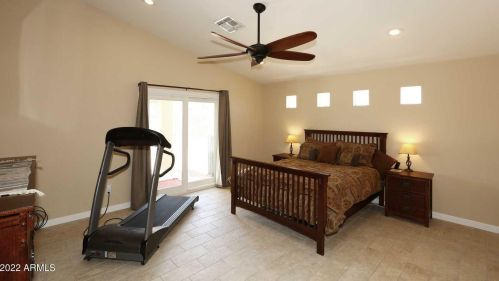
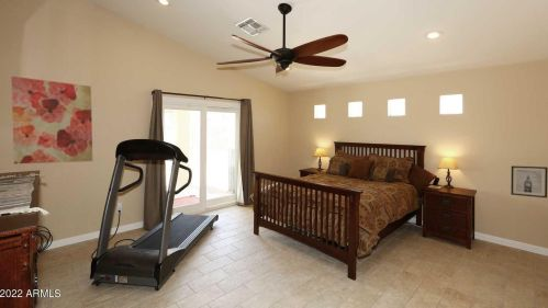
+ wall art [510,164,548,199]
+ wall art [10,76,93,164]
